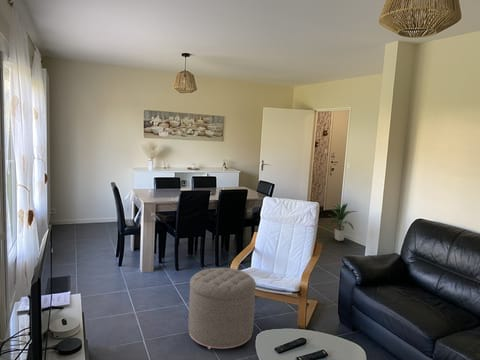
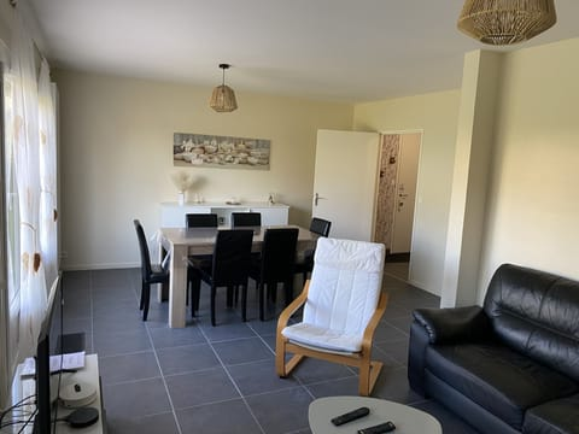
- ottoman [187,267,257,350]
- indoor plant [324,201,359,242]
